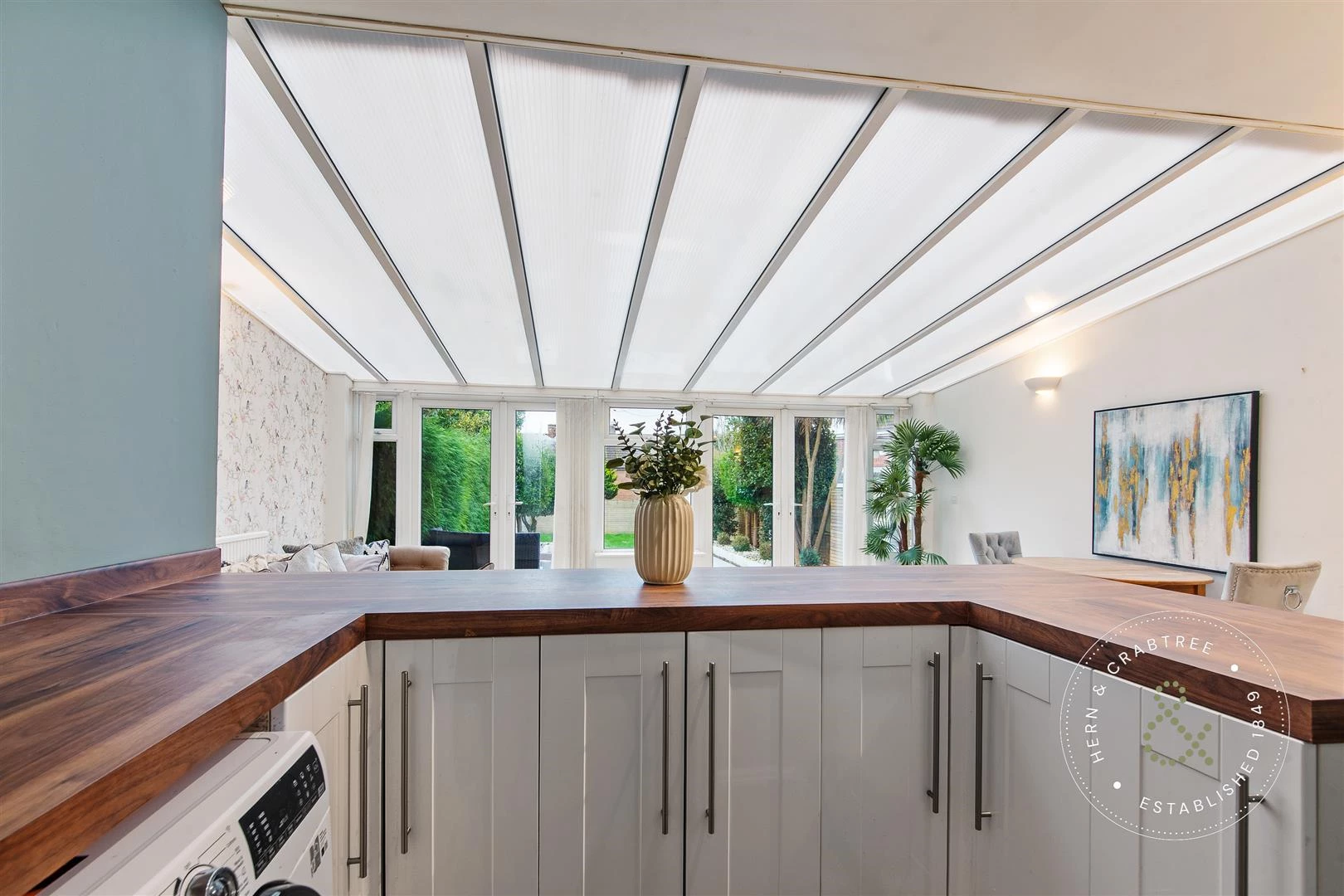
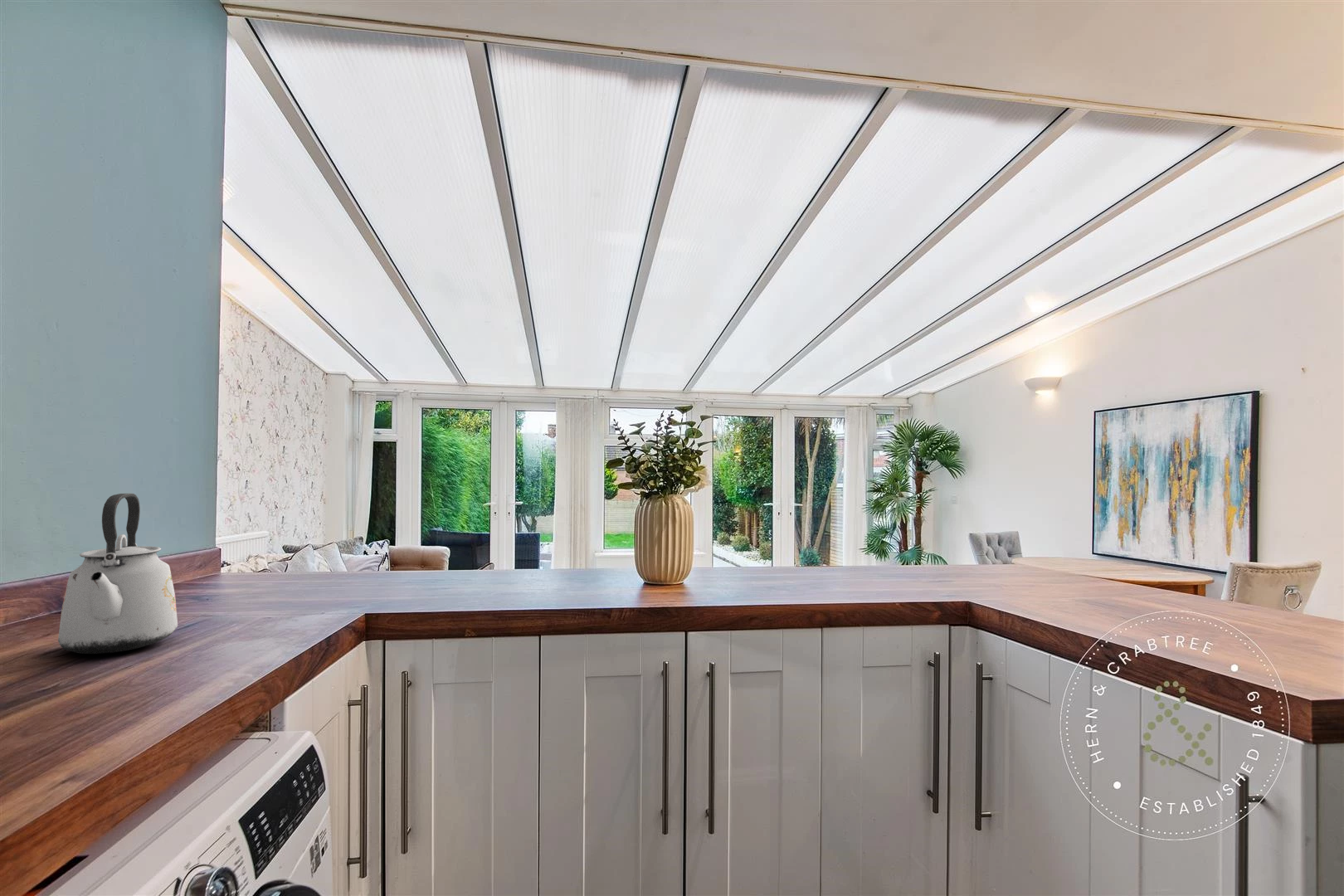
+ kettle [57,493,178,655]
